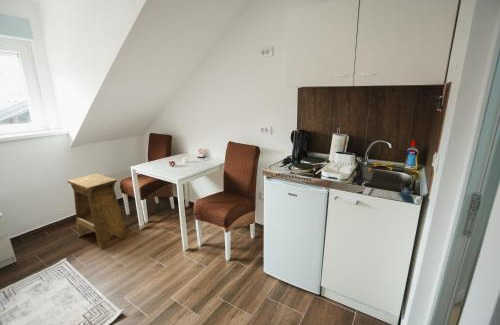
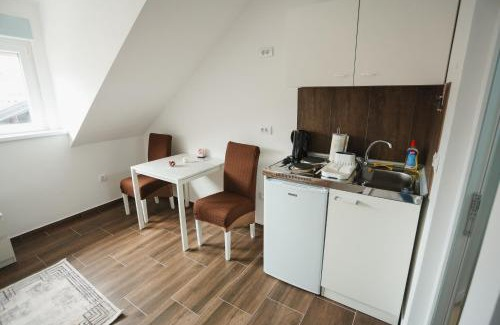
- stool [67,173,127,248]
